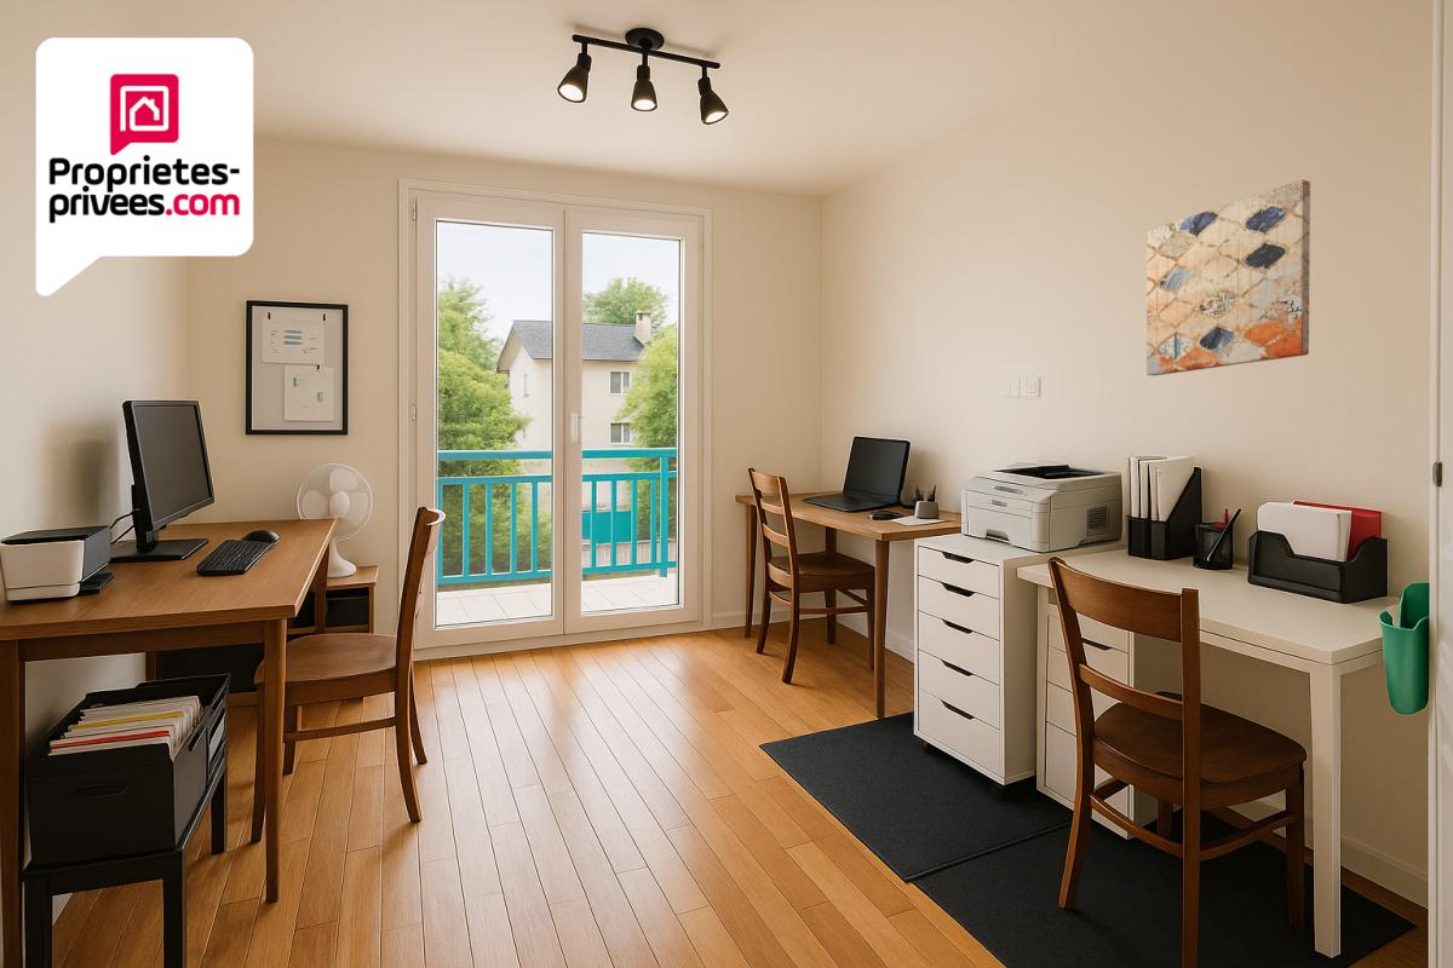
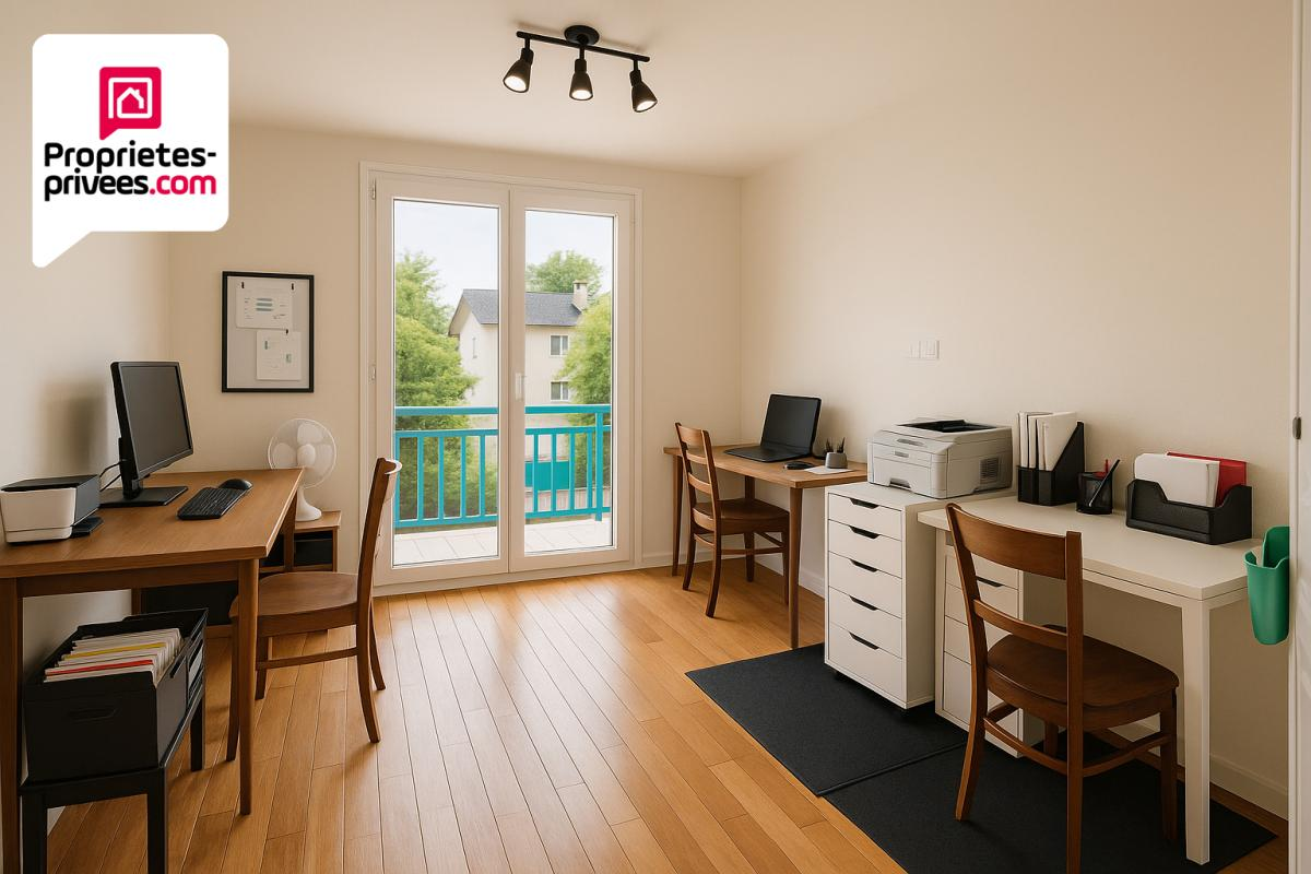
- wall art [1145,179,1311,376]
